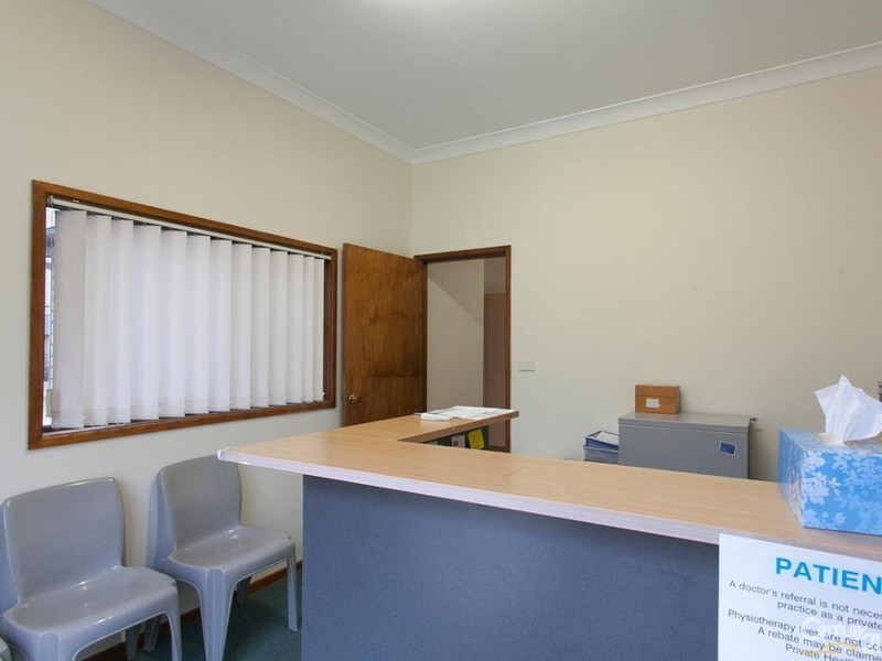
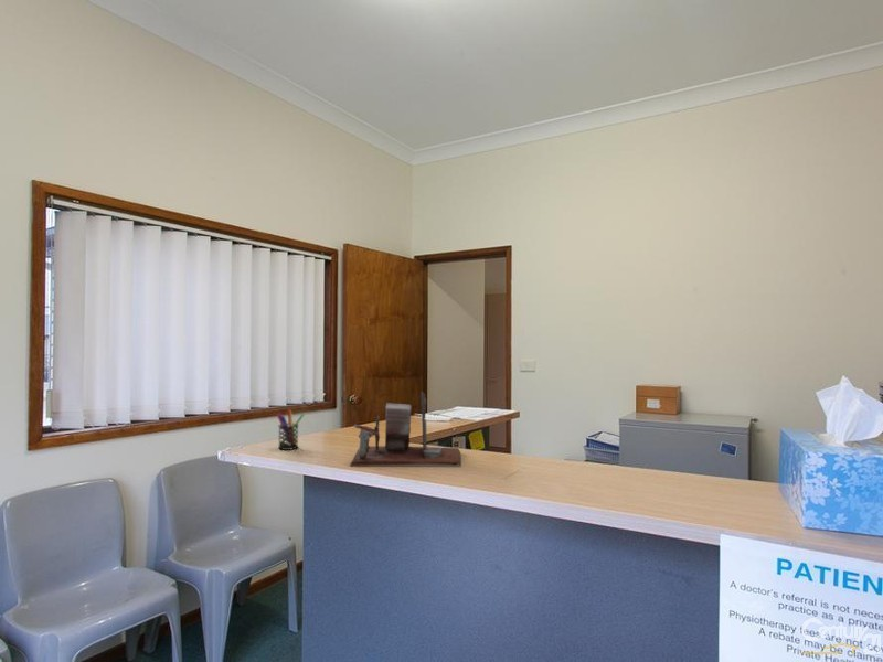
+ desk organizer [349,391,462,468]
+ pen holder [276,408,305,451]
